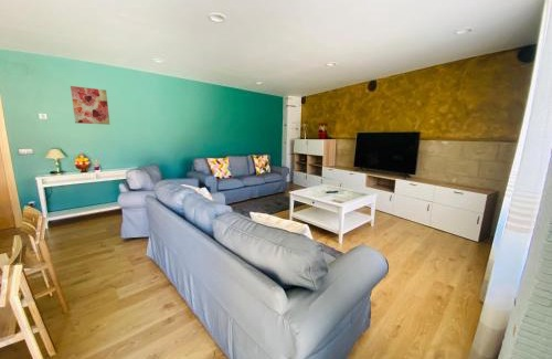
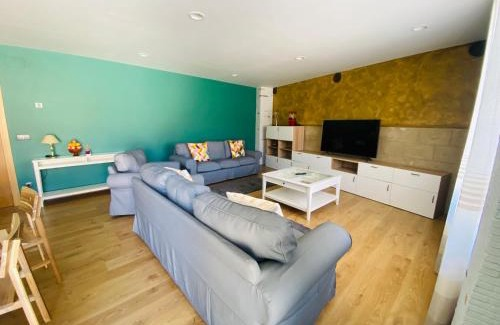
- wall art [70,85,110,126]
